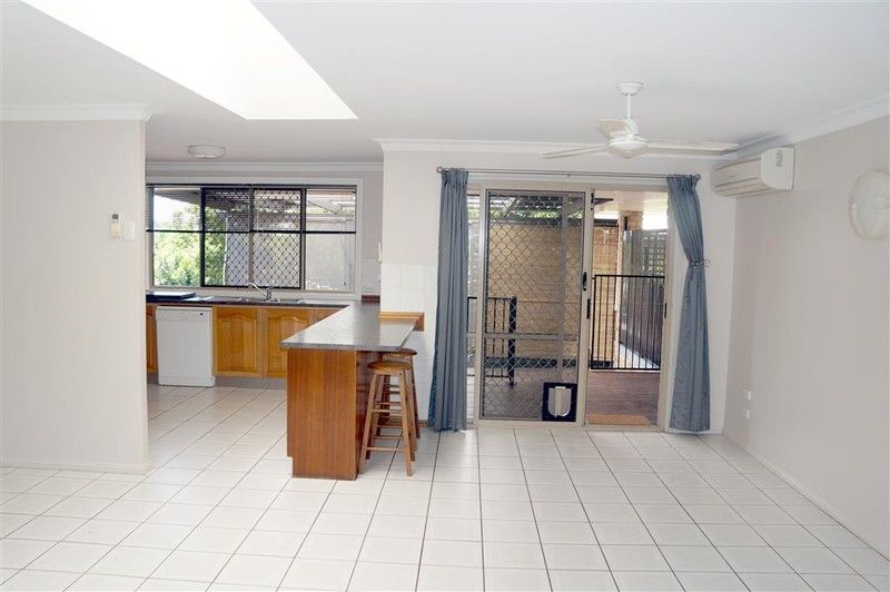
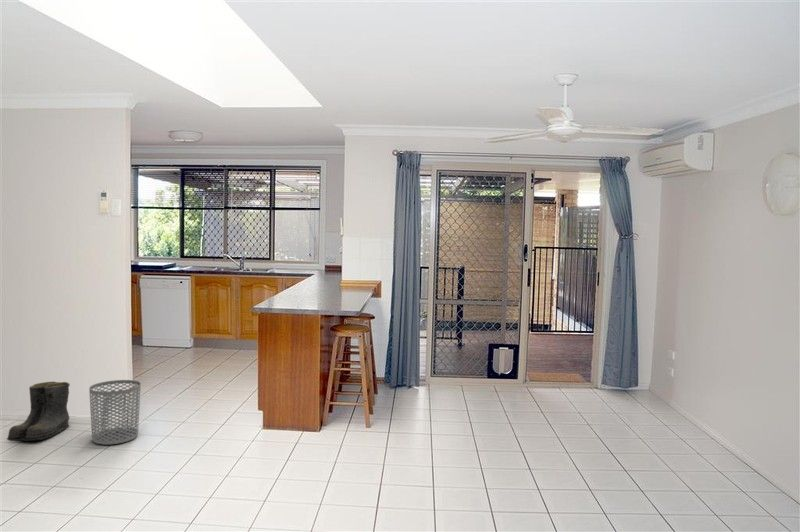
+ waste bin [88,379,142,446]
+ boots [6,380,72,442]
